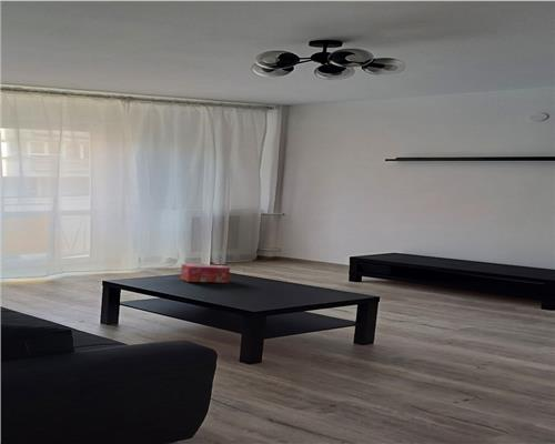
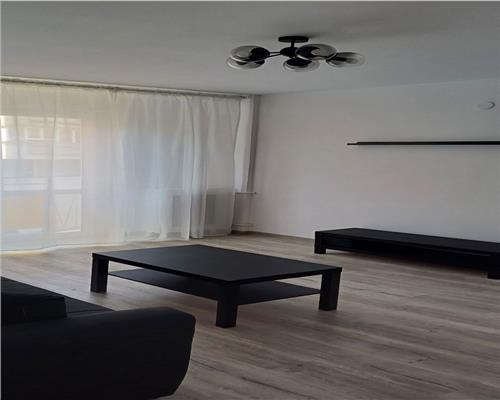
- tissue box [180,263,231,283]
